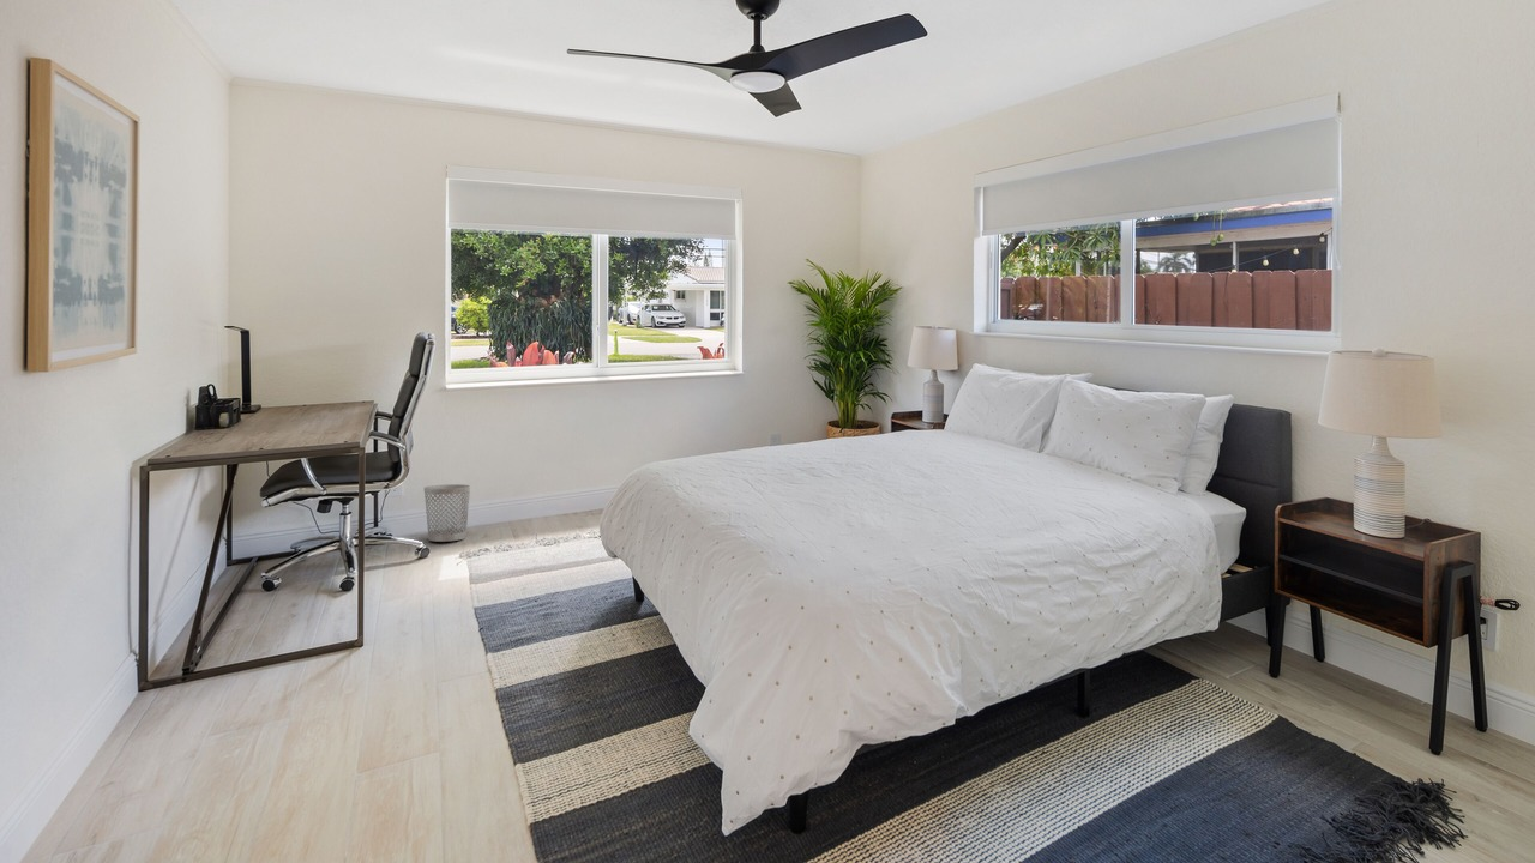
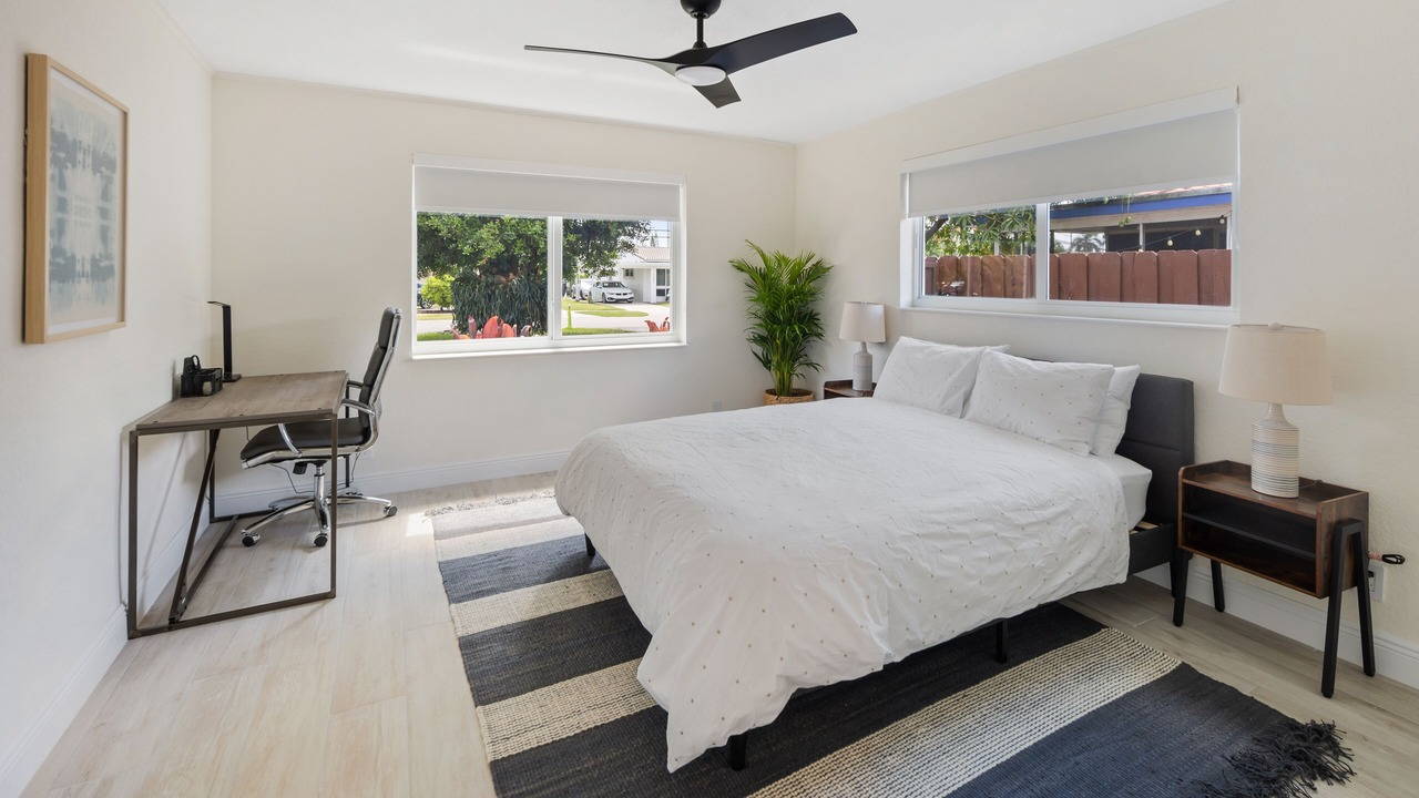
- wastebasket [423,483,471,543]
